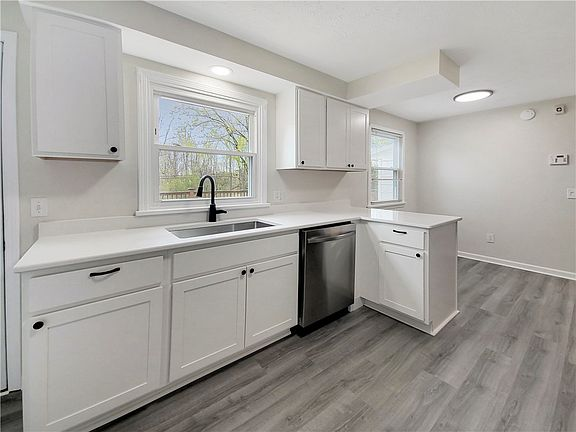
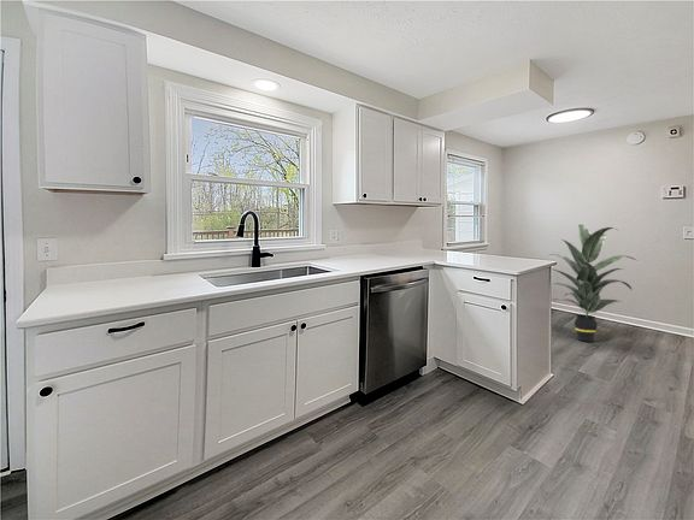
+ indoor plant [548,223,640,343]
